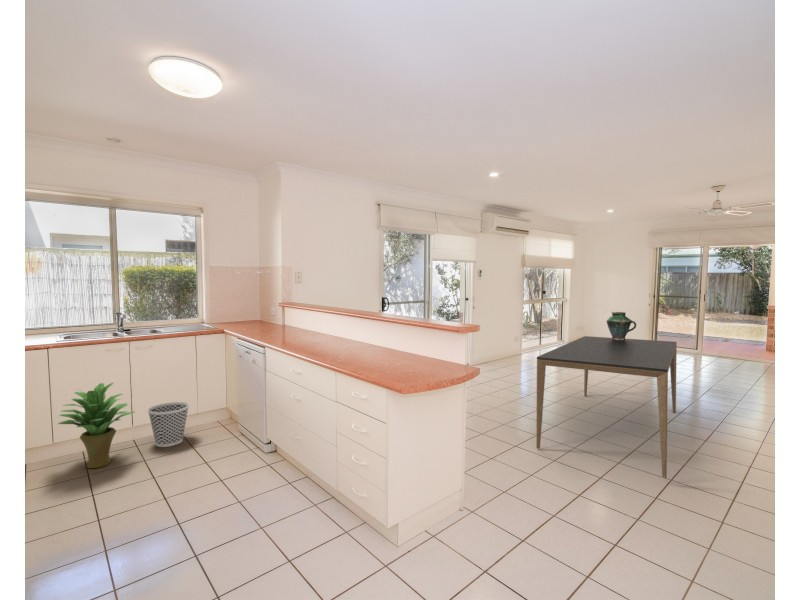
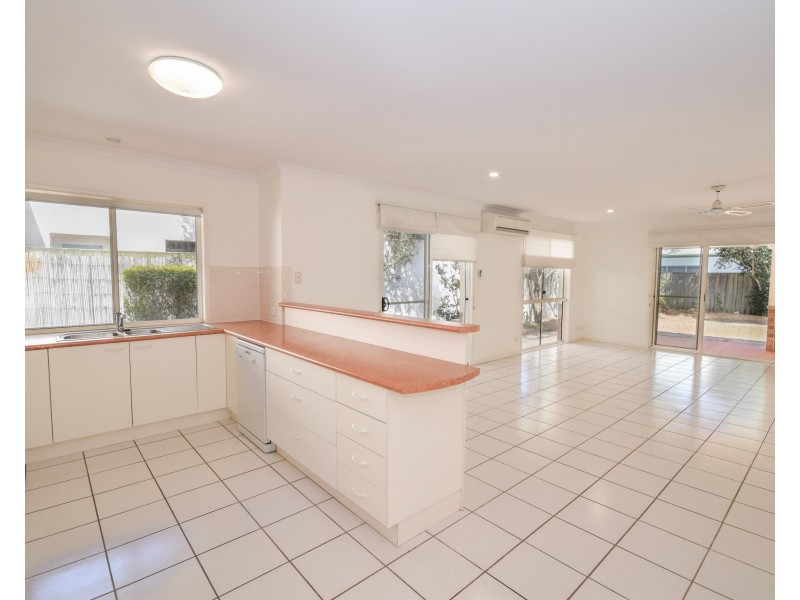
- potted plant [57,382,136,469]
- vase [606,311,637,340]
- wastebasket [146,401,190,448]
- dining table [535,335,678,479]
